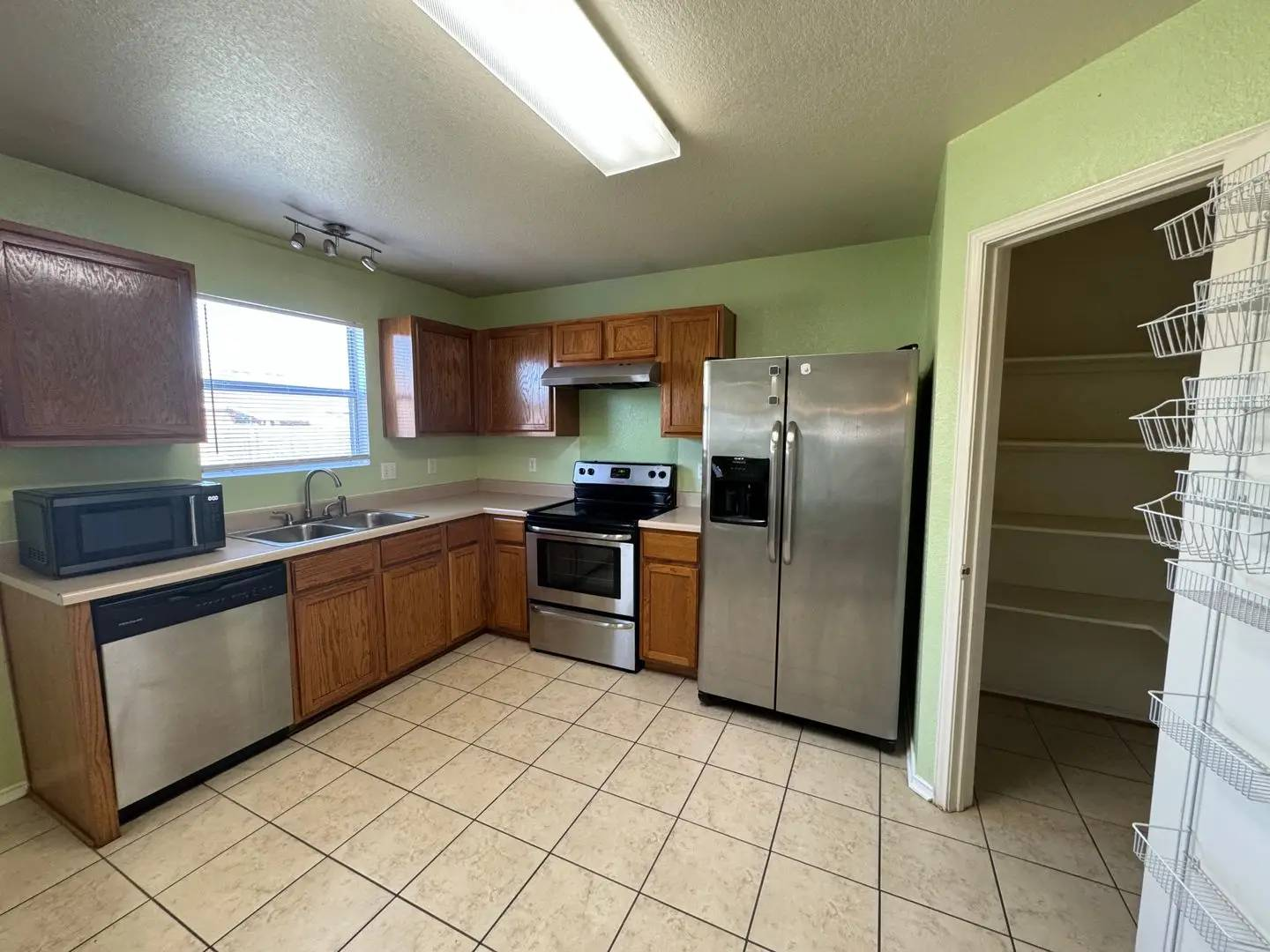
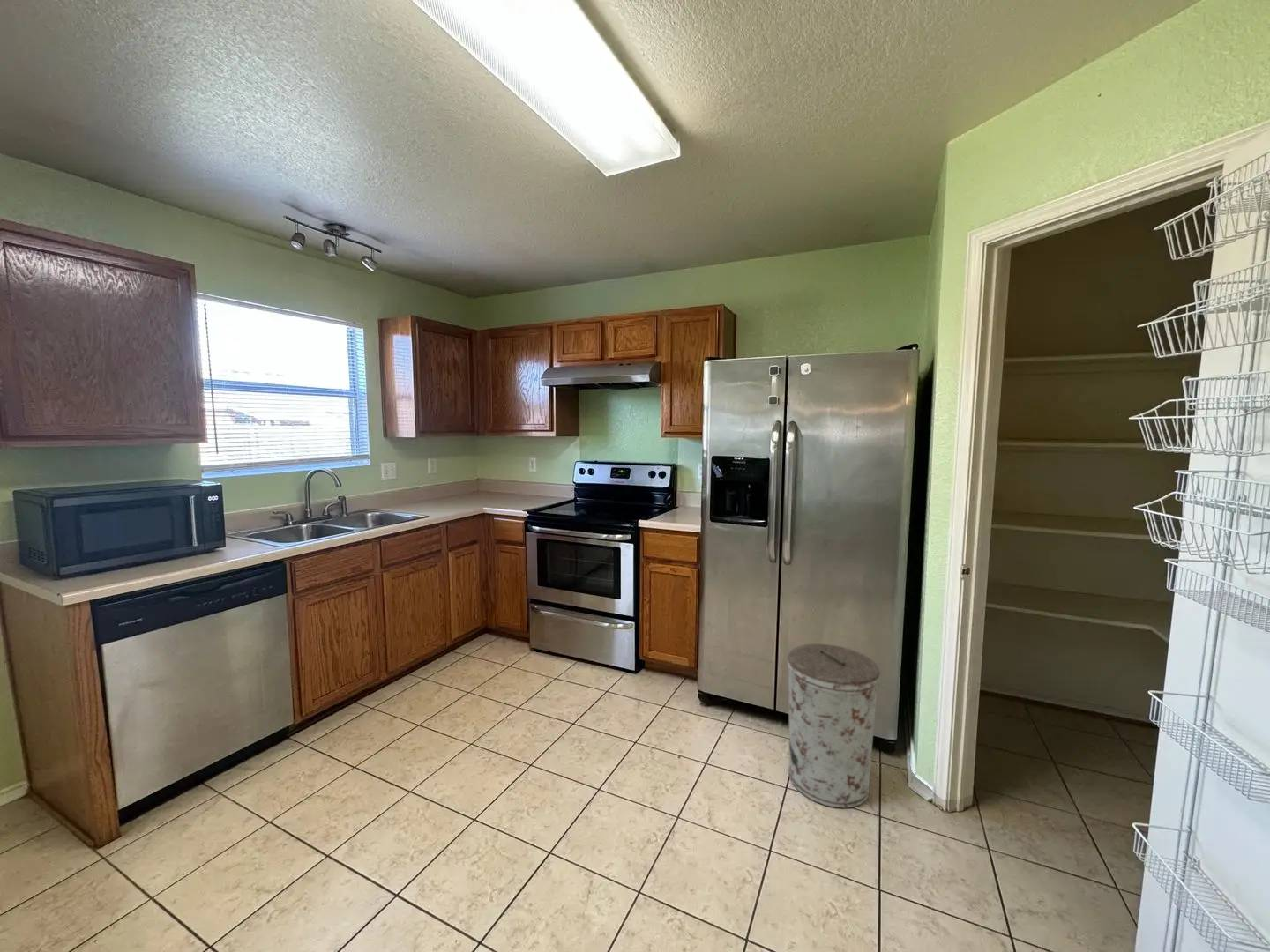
+ trash can [787,643,881,809]
